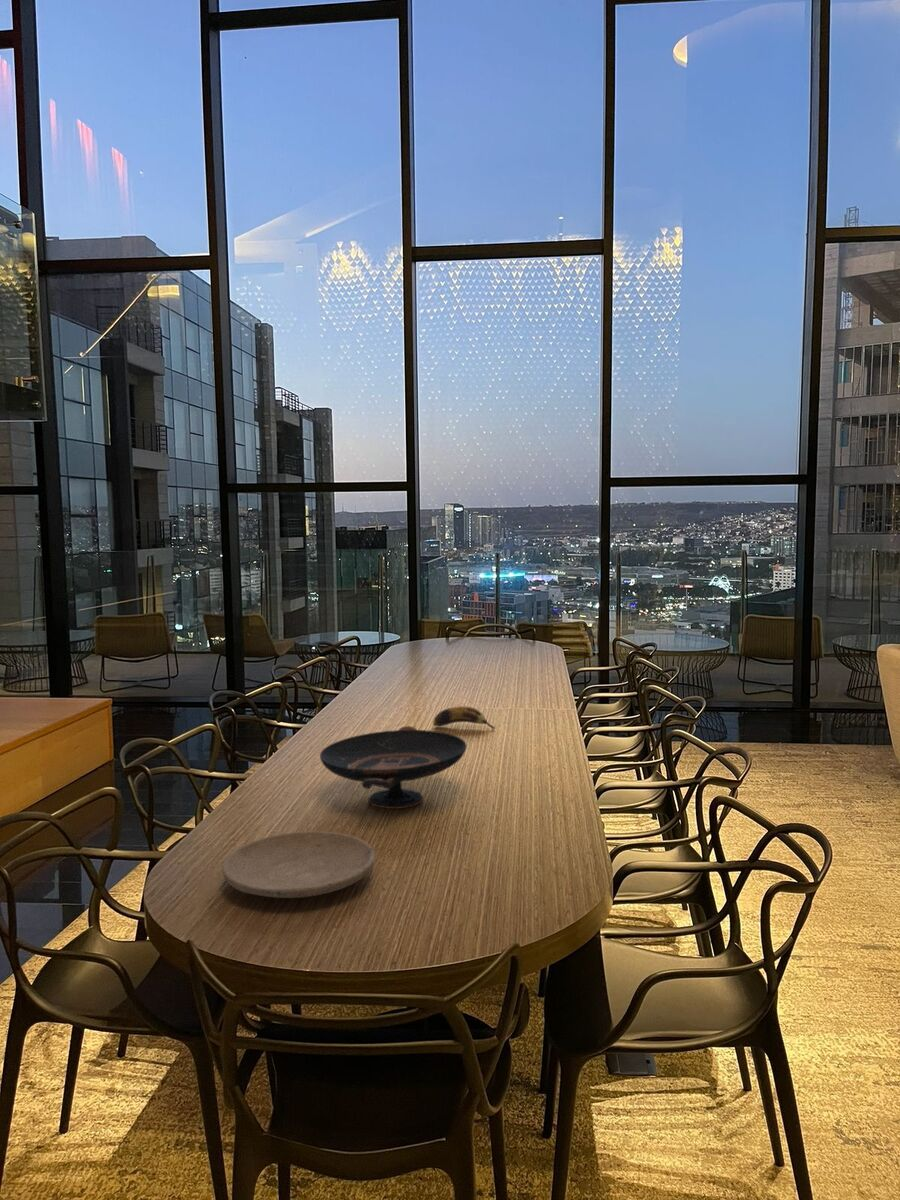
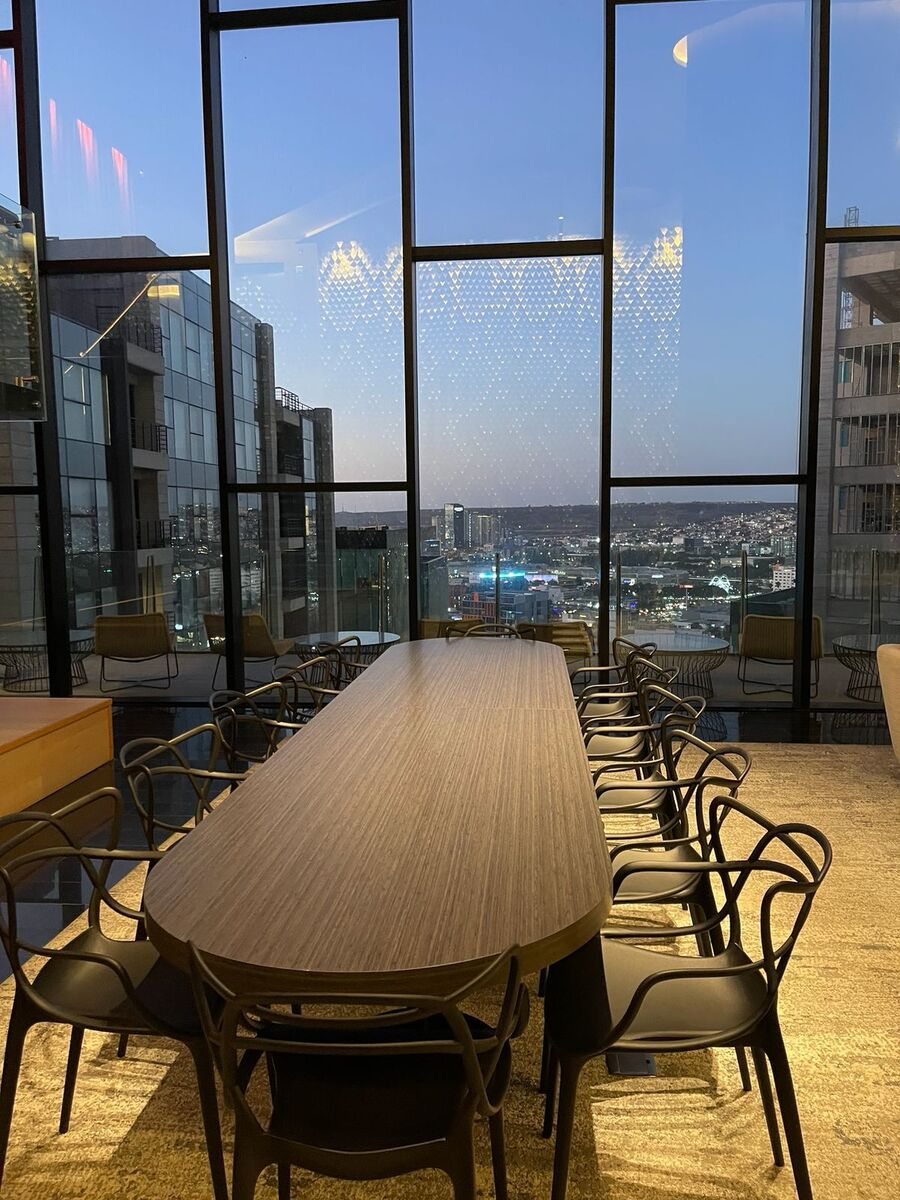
- decorative bowl [319,725,468,810]
- plate [221,830,376,899]
- banana [432,705,496,731]
